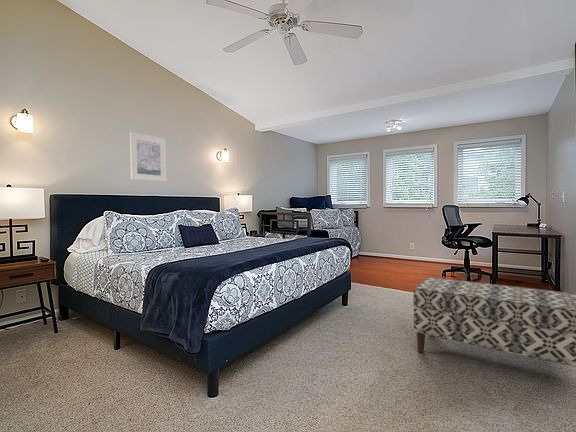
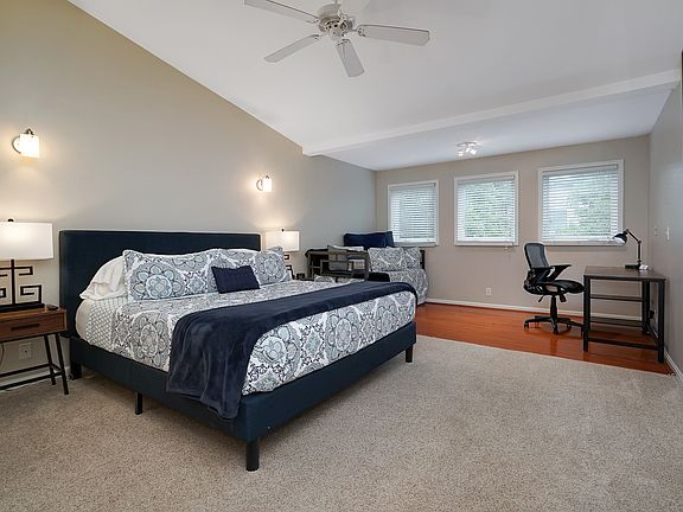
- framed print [129,131,167,183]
- bench [412,276,576,367]
